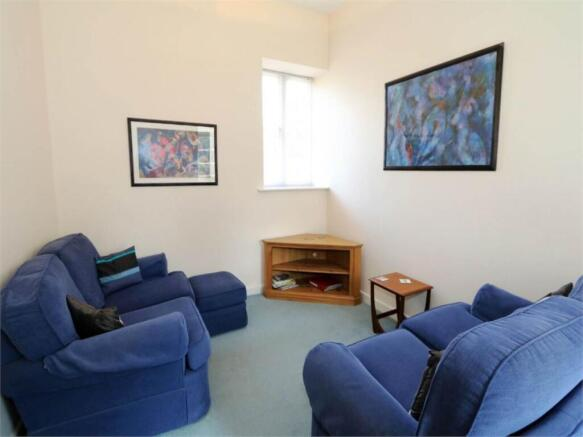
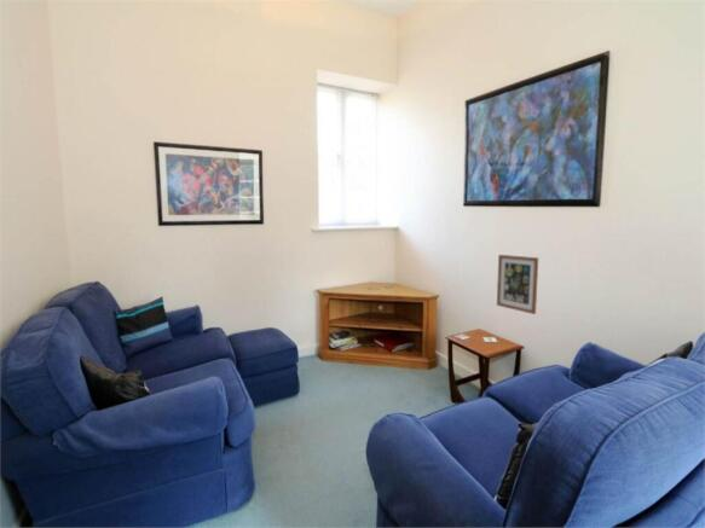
+ wall art [496,254,539,315]
